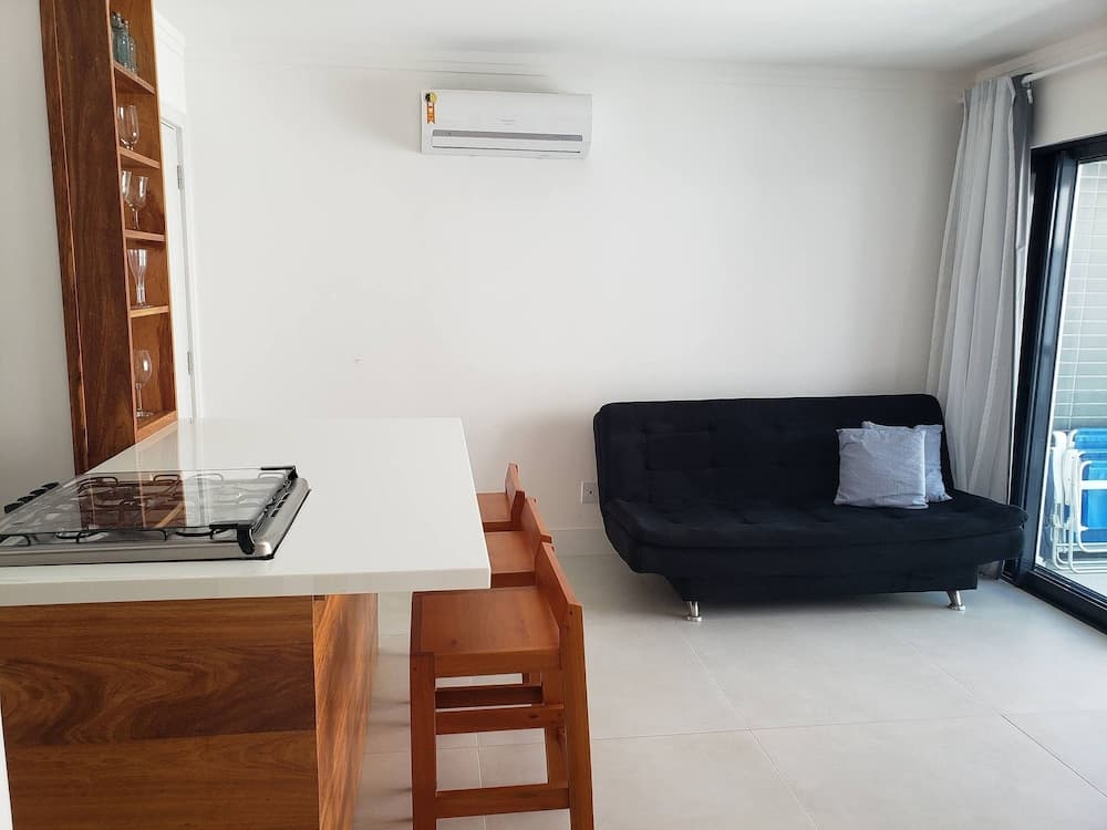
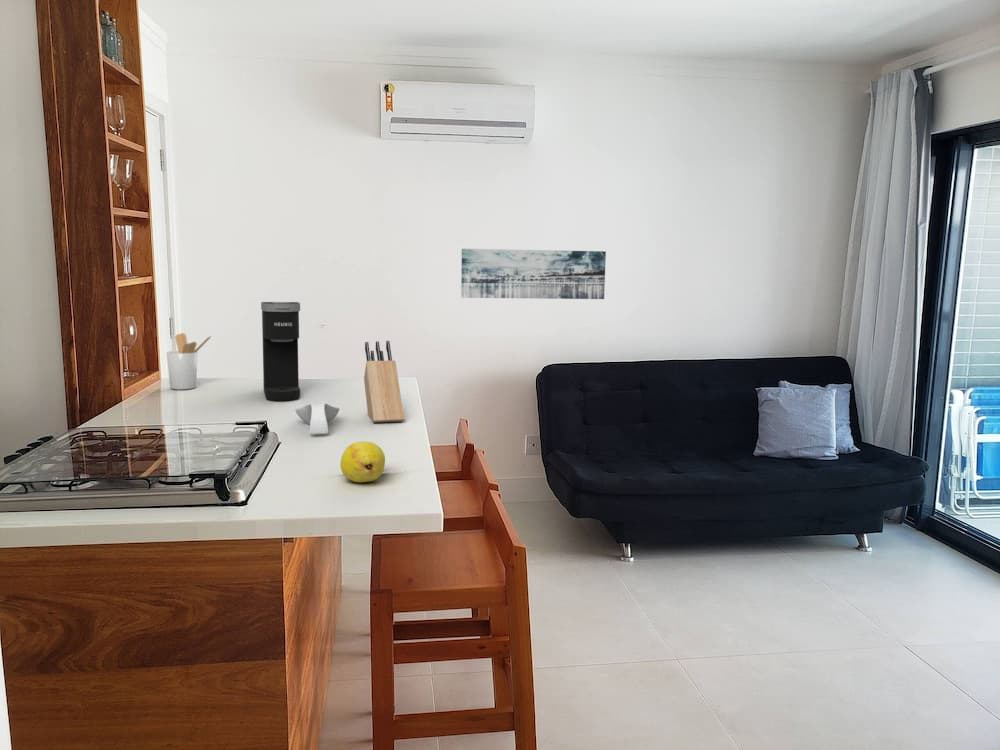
+ coffee maker [260,301,301,402]
+ spoon rest [294,402,340,435]
+ utensil holder [166,332,212,390]
+ fruit [340,440,386,483]
+ wall art [460,248,607,300]
+ knife block [363,340,405,423]
